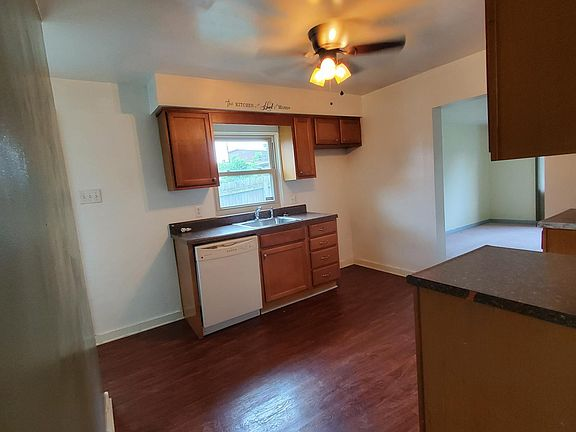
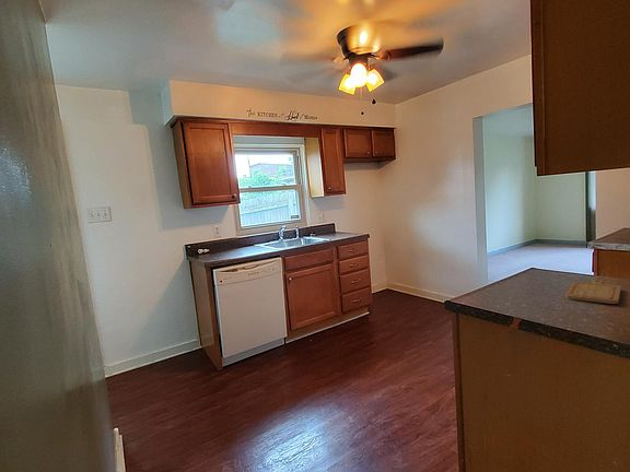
+ chopping board [564,279,622,305]
